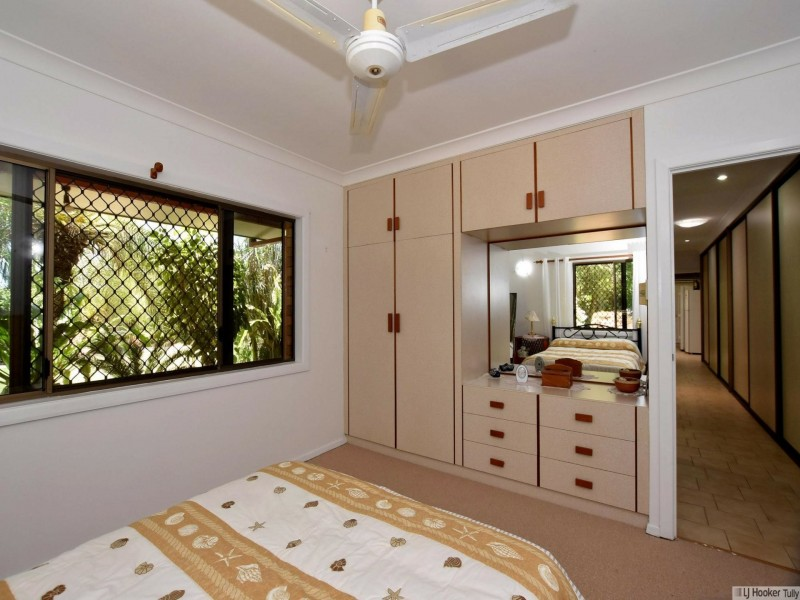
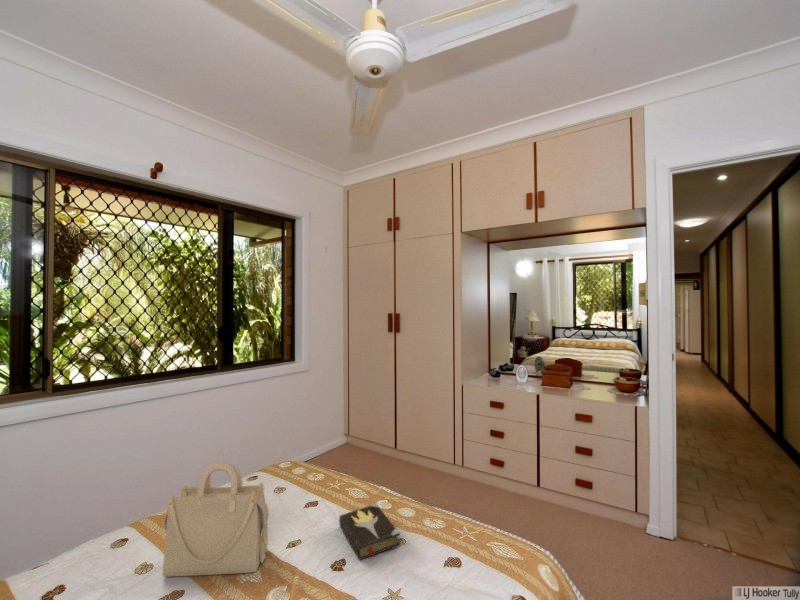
+ hardback book [338,502,401,561]
+ handbag [162,461,270,577]
